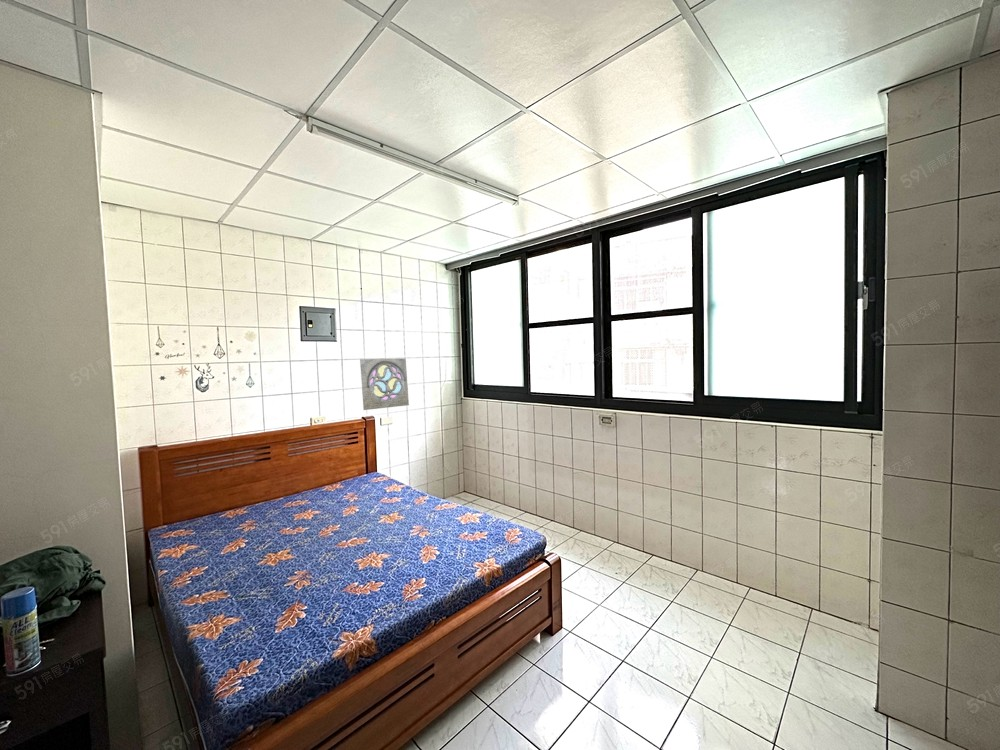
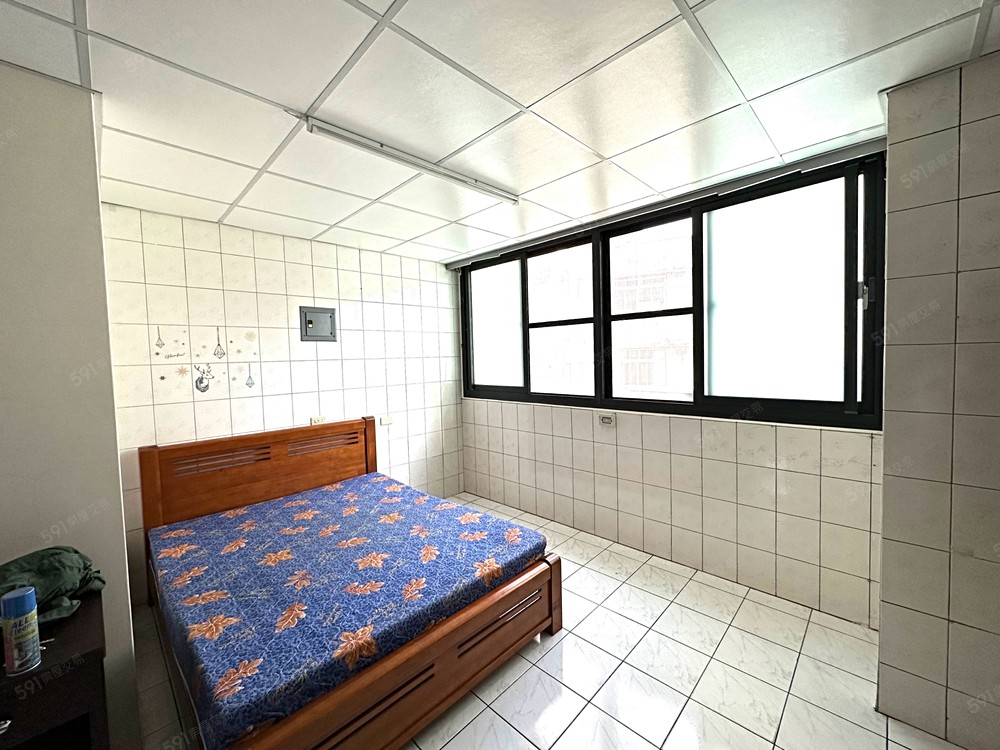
- wall ornament [359,357,410,411]
